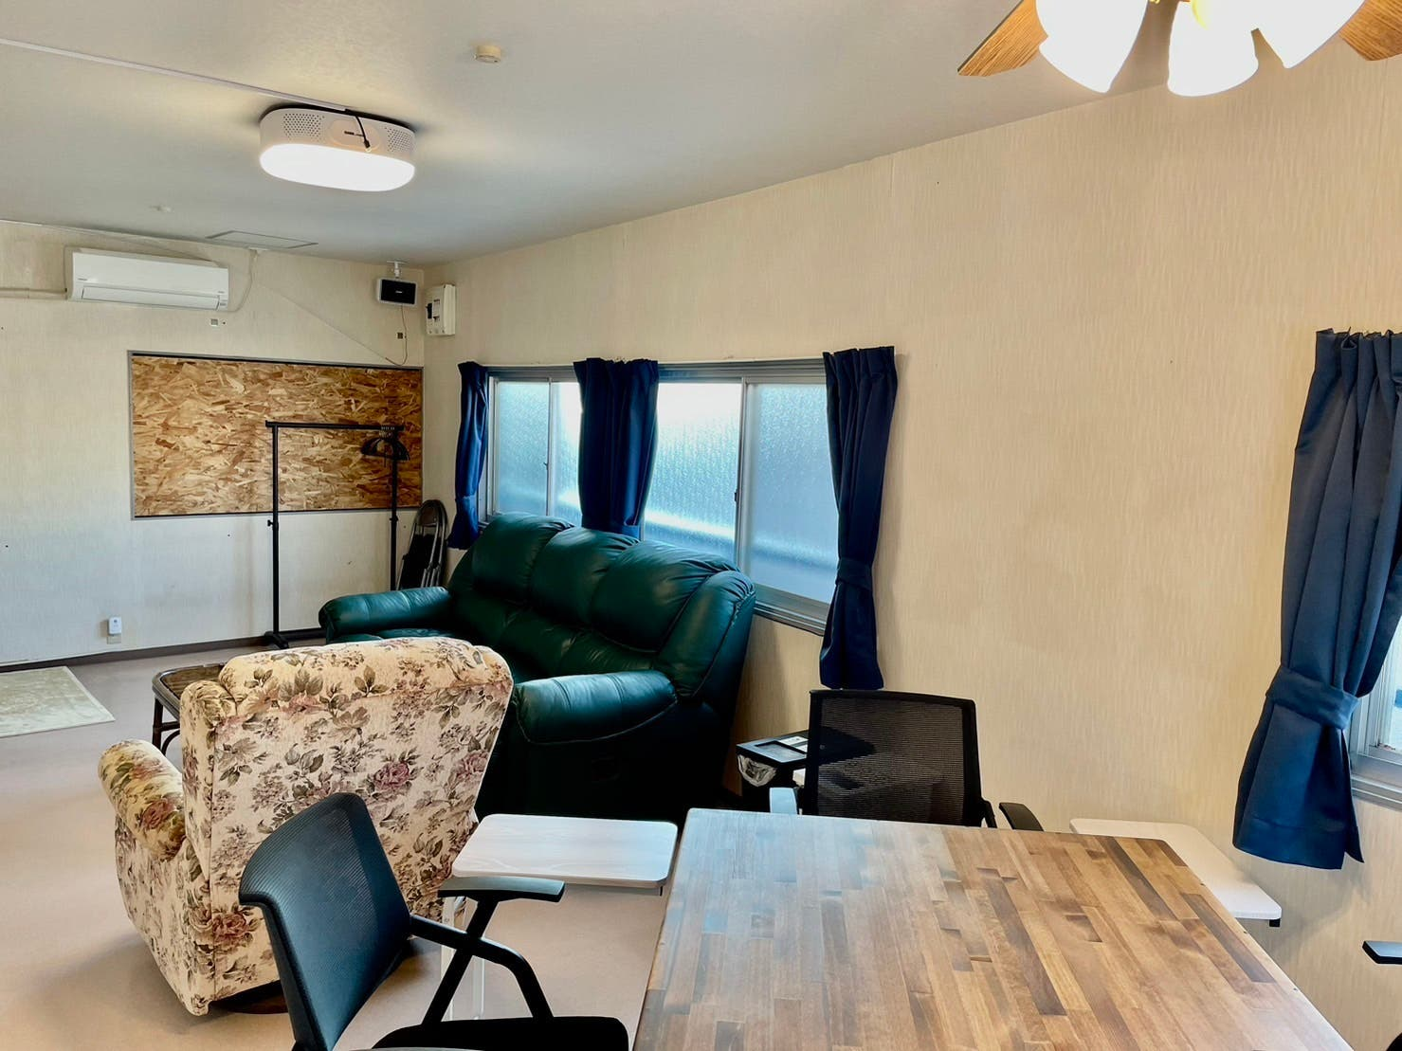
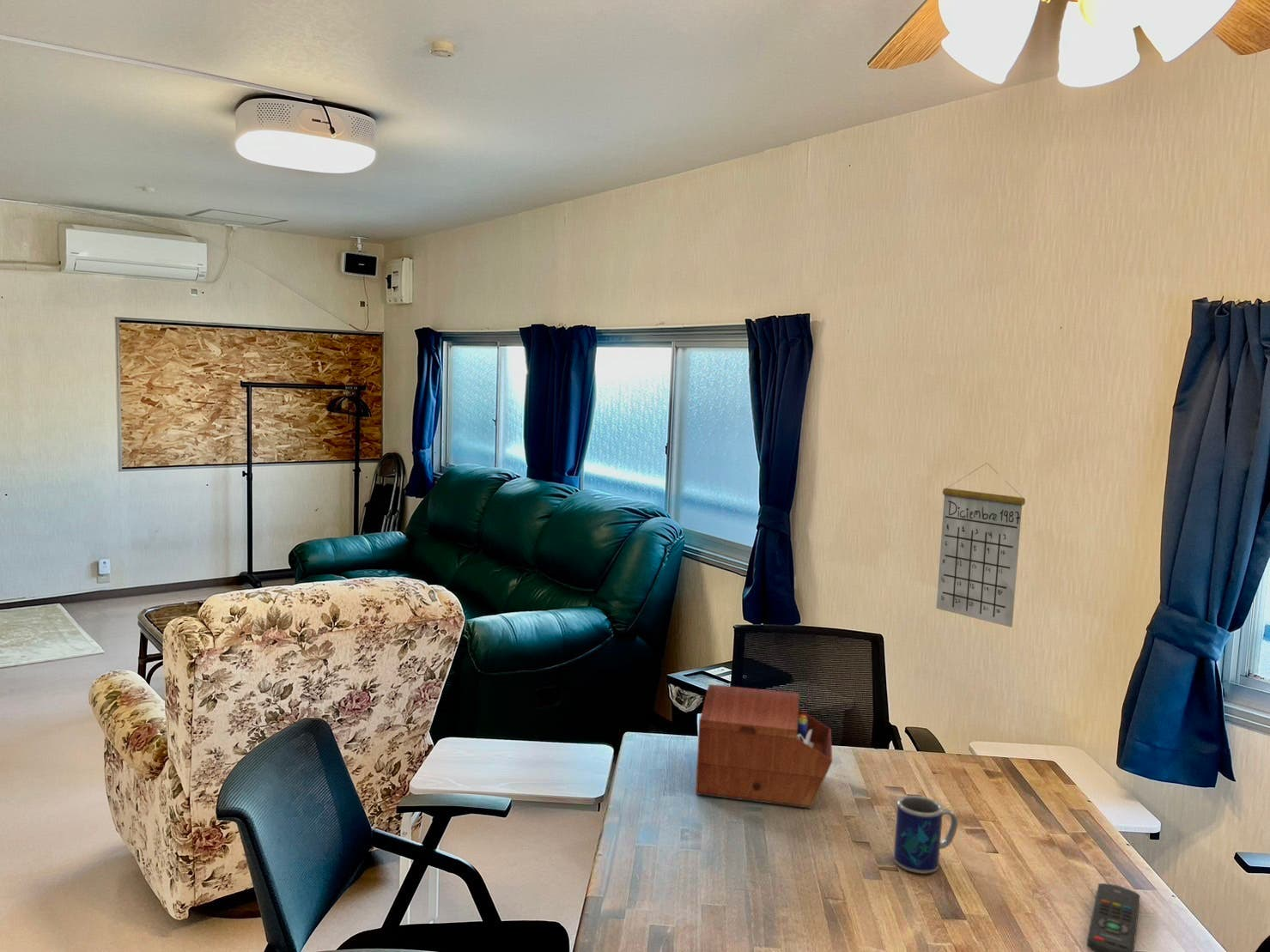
+ mug [893,795,958,875]
+ remote control [1086,882,1141,952]
+ calendar [935,462,1026,628]
+ sewing box [695,683,833,810]
